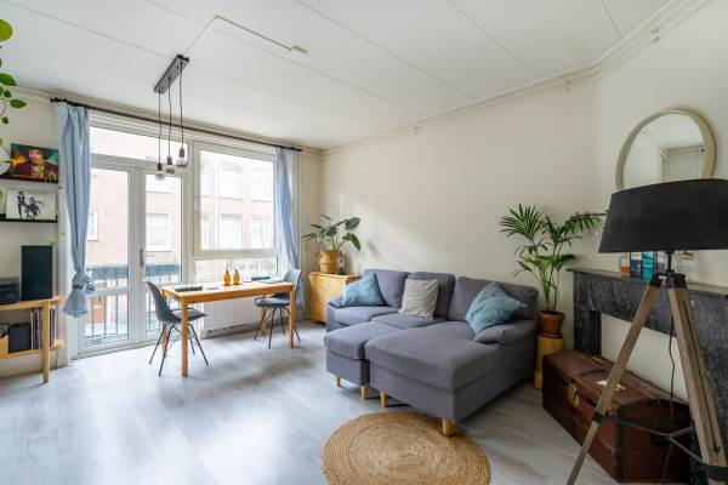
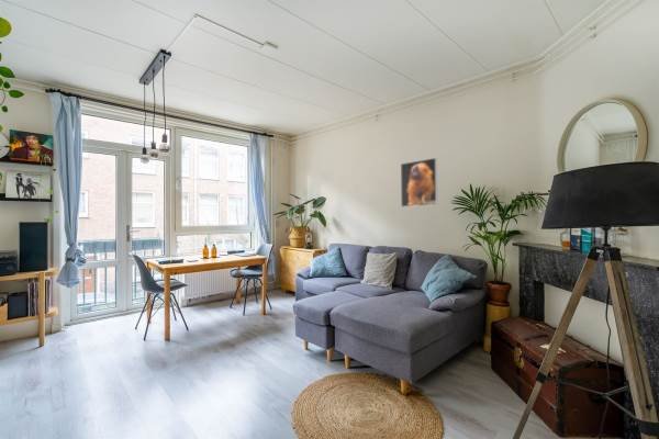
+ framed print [400,157,438,209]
